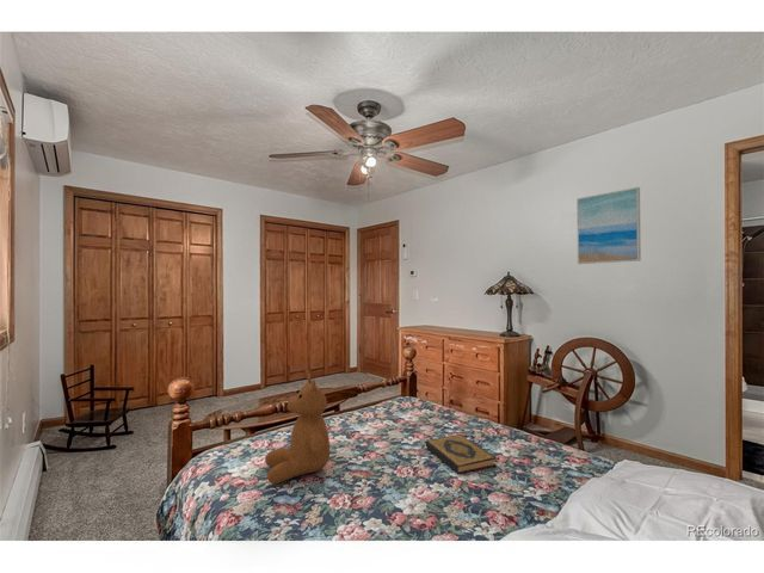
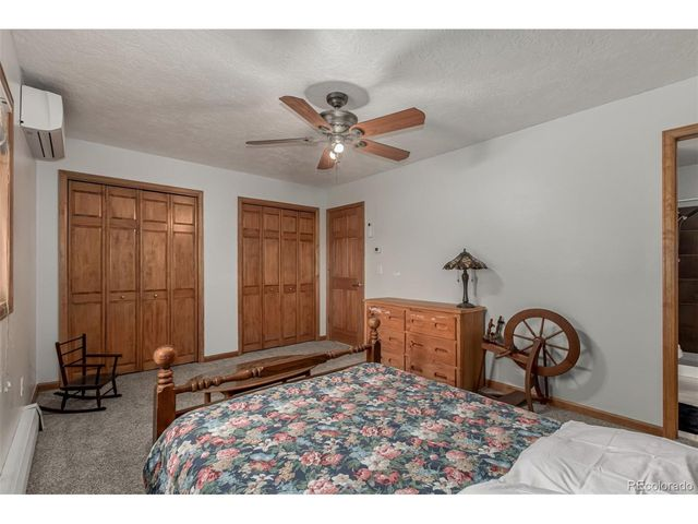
- hardback book [425,433,498,475]
- teddy bear [264,372,331,485]
- wall art [575,186,642,265]
